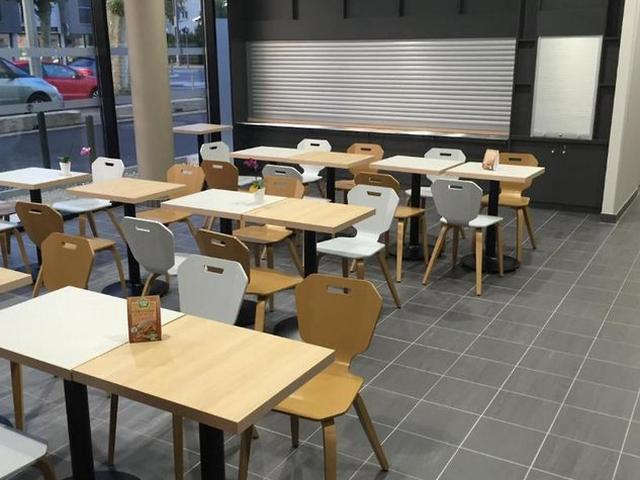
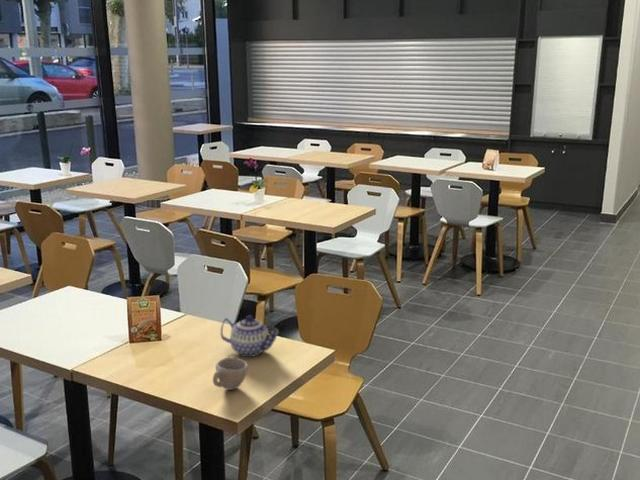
+ cup [212,356,249,391]
+ teapot [220,314,280,358]
